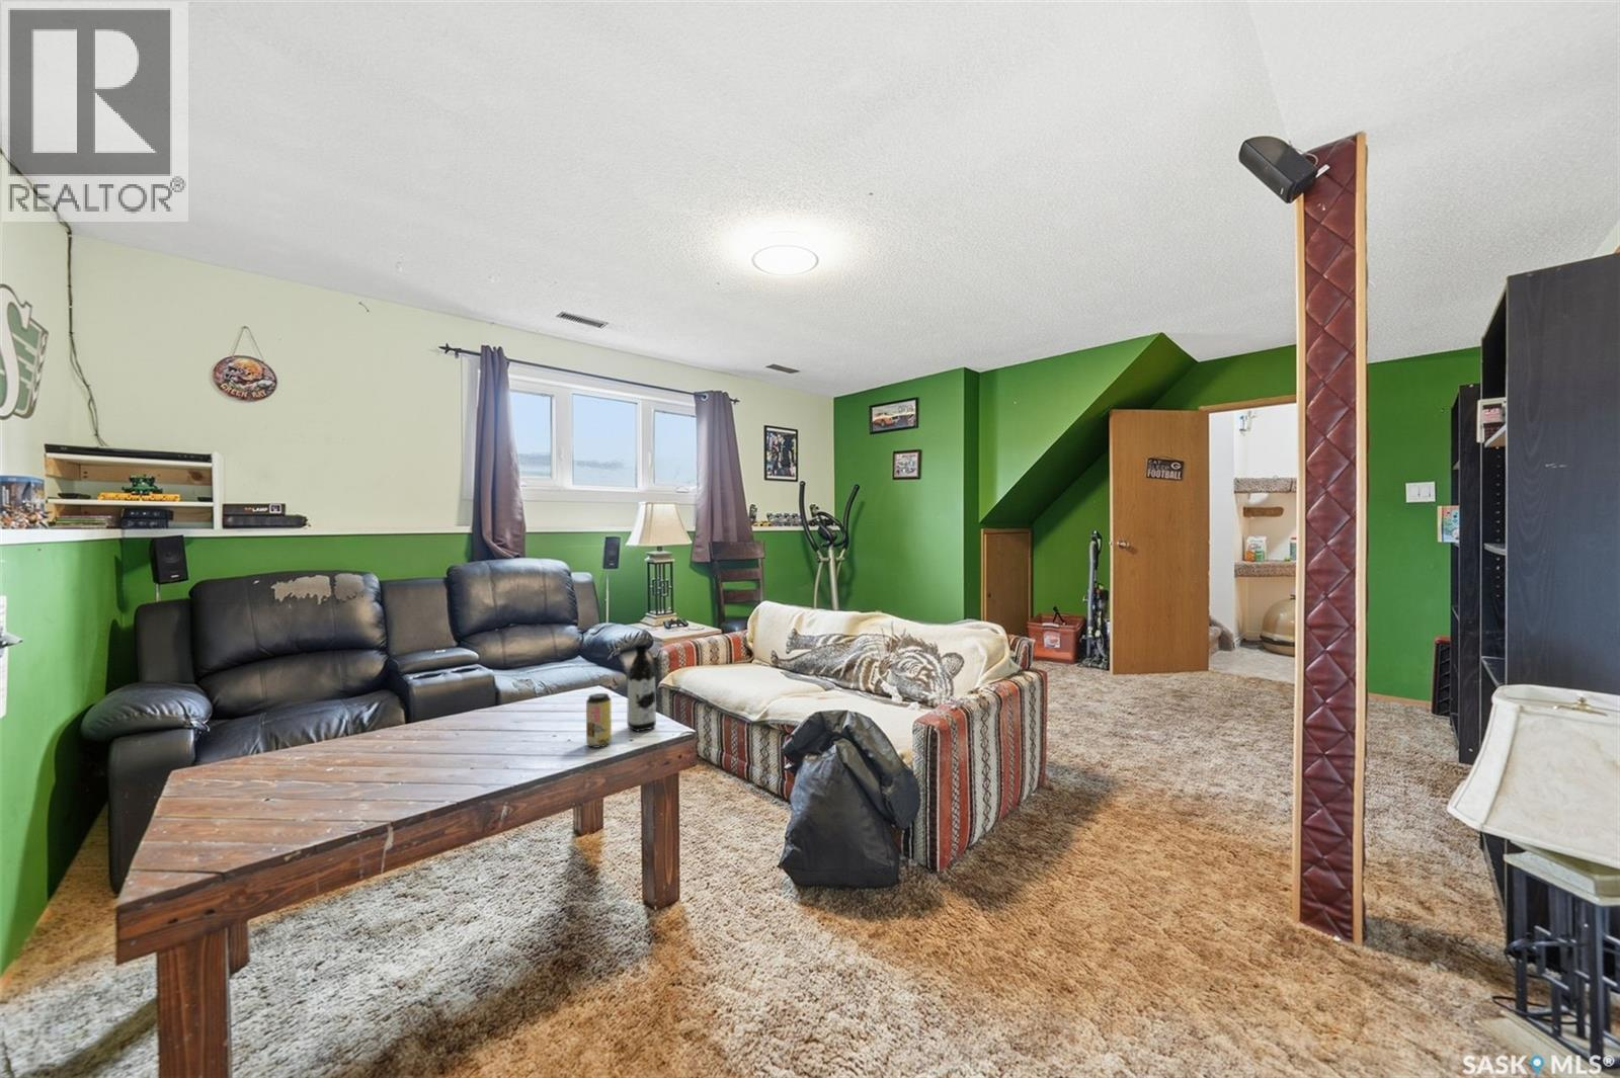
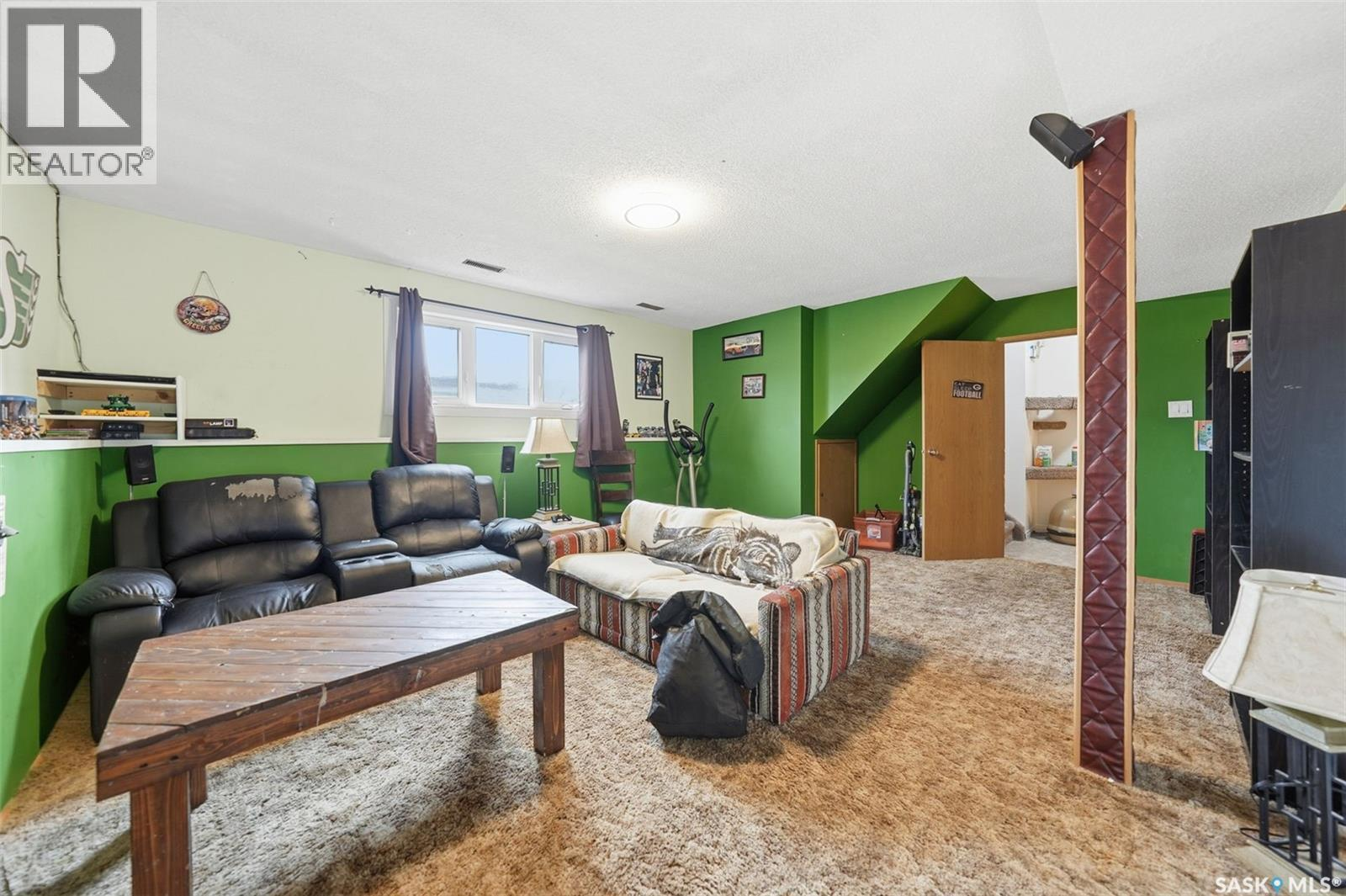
- water bottle [626,642,657,732]
- beverage can [585,692,613,750]
